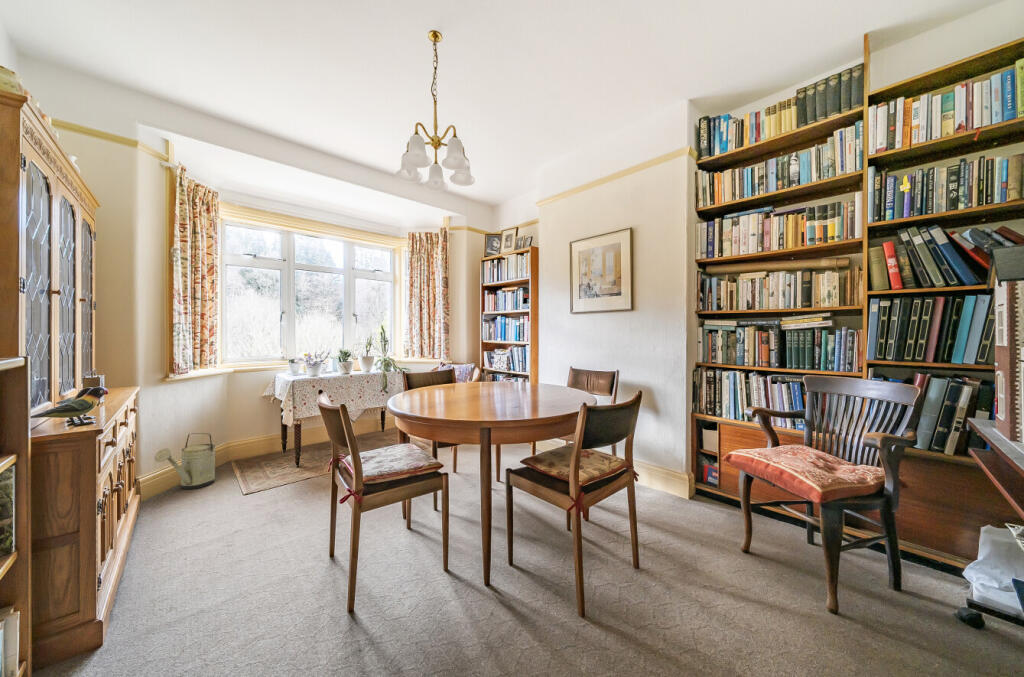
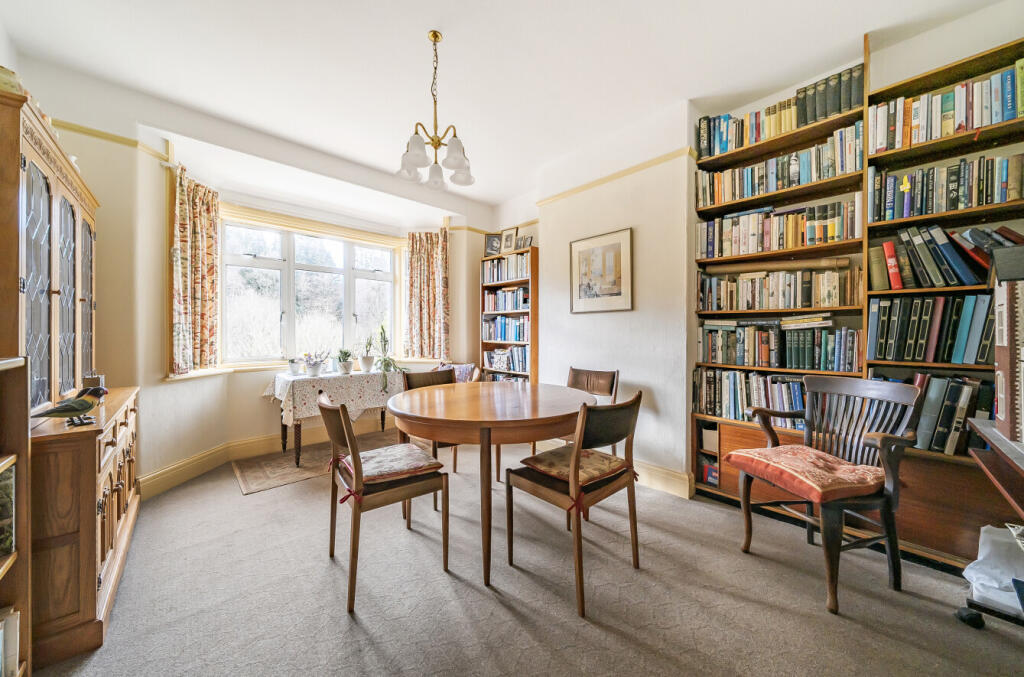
- watering can [154,432,216,490]
